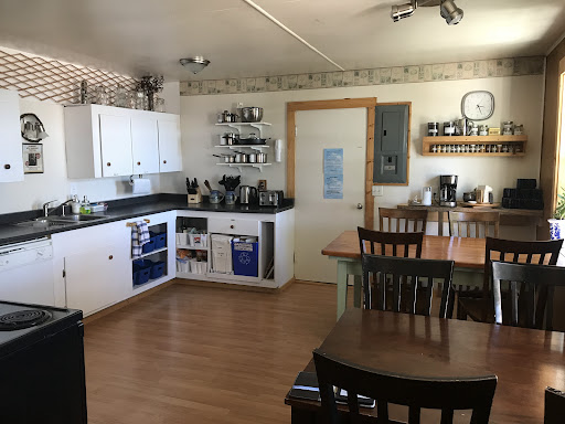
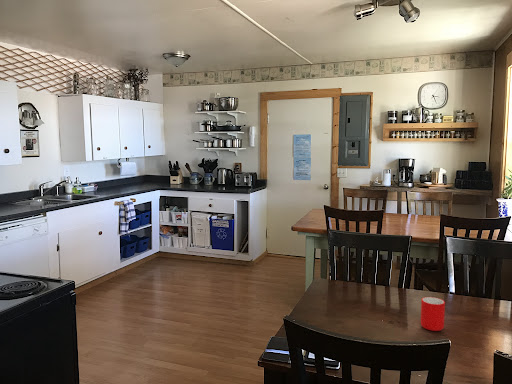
+ cup [420,296,446,332]
